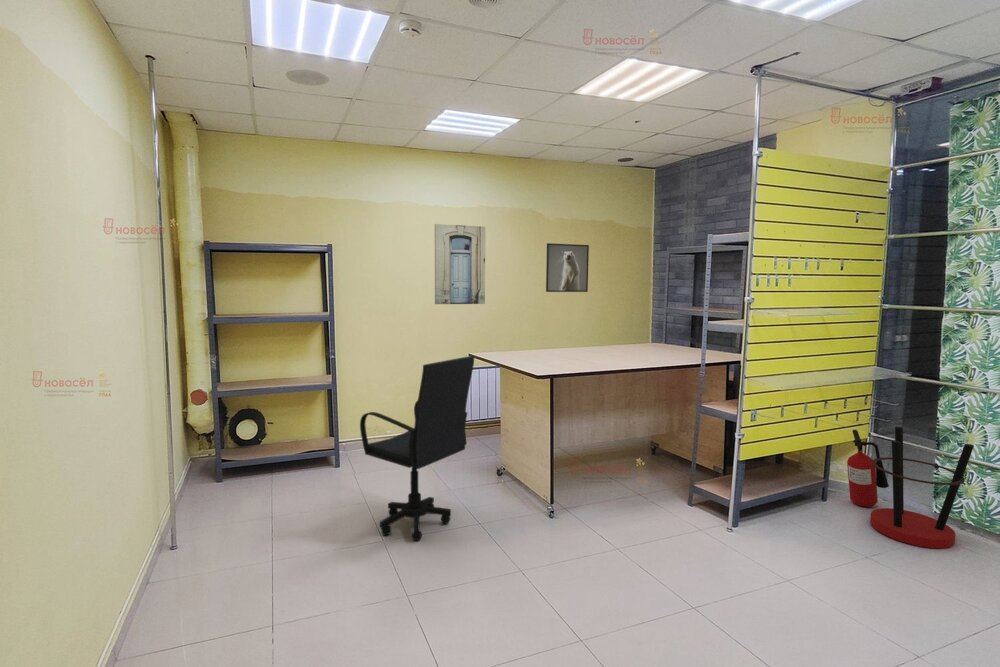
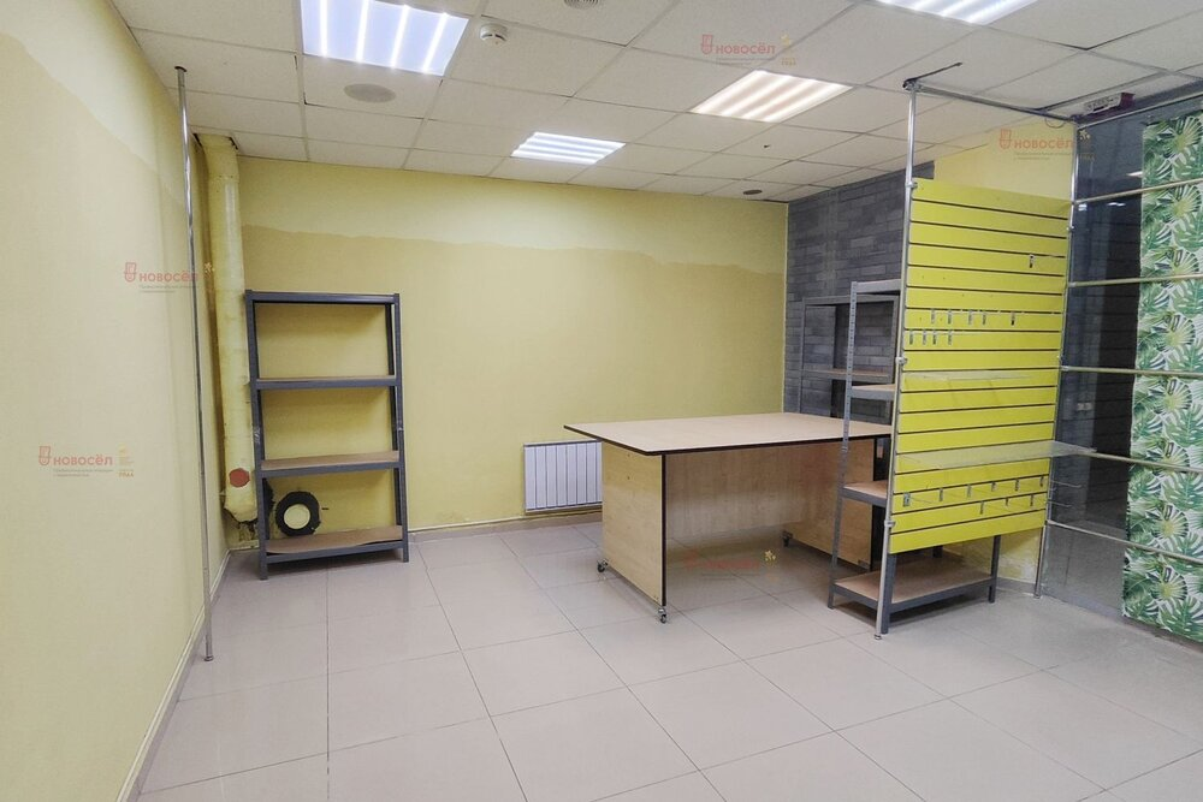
- umbrella stand [869,426,975,549]
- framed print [545,242,590,293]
- office chair [359,355,475,542]
- fire extinguisher [846,429,890,508]
- wall art [434,223,486,305]
